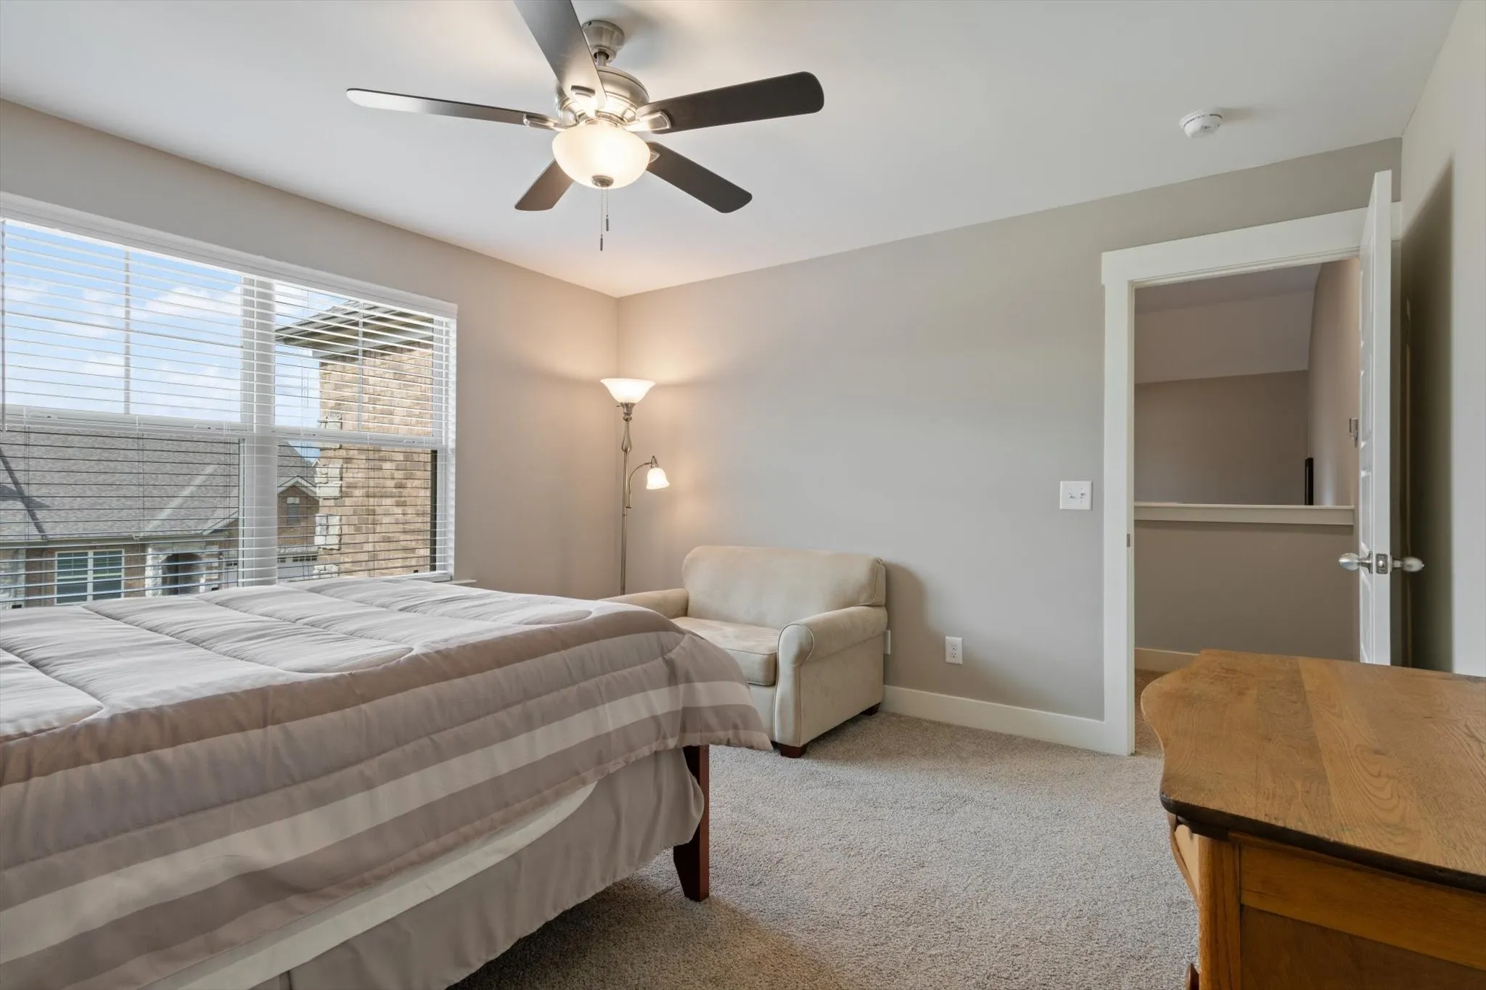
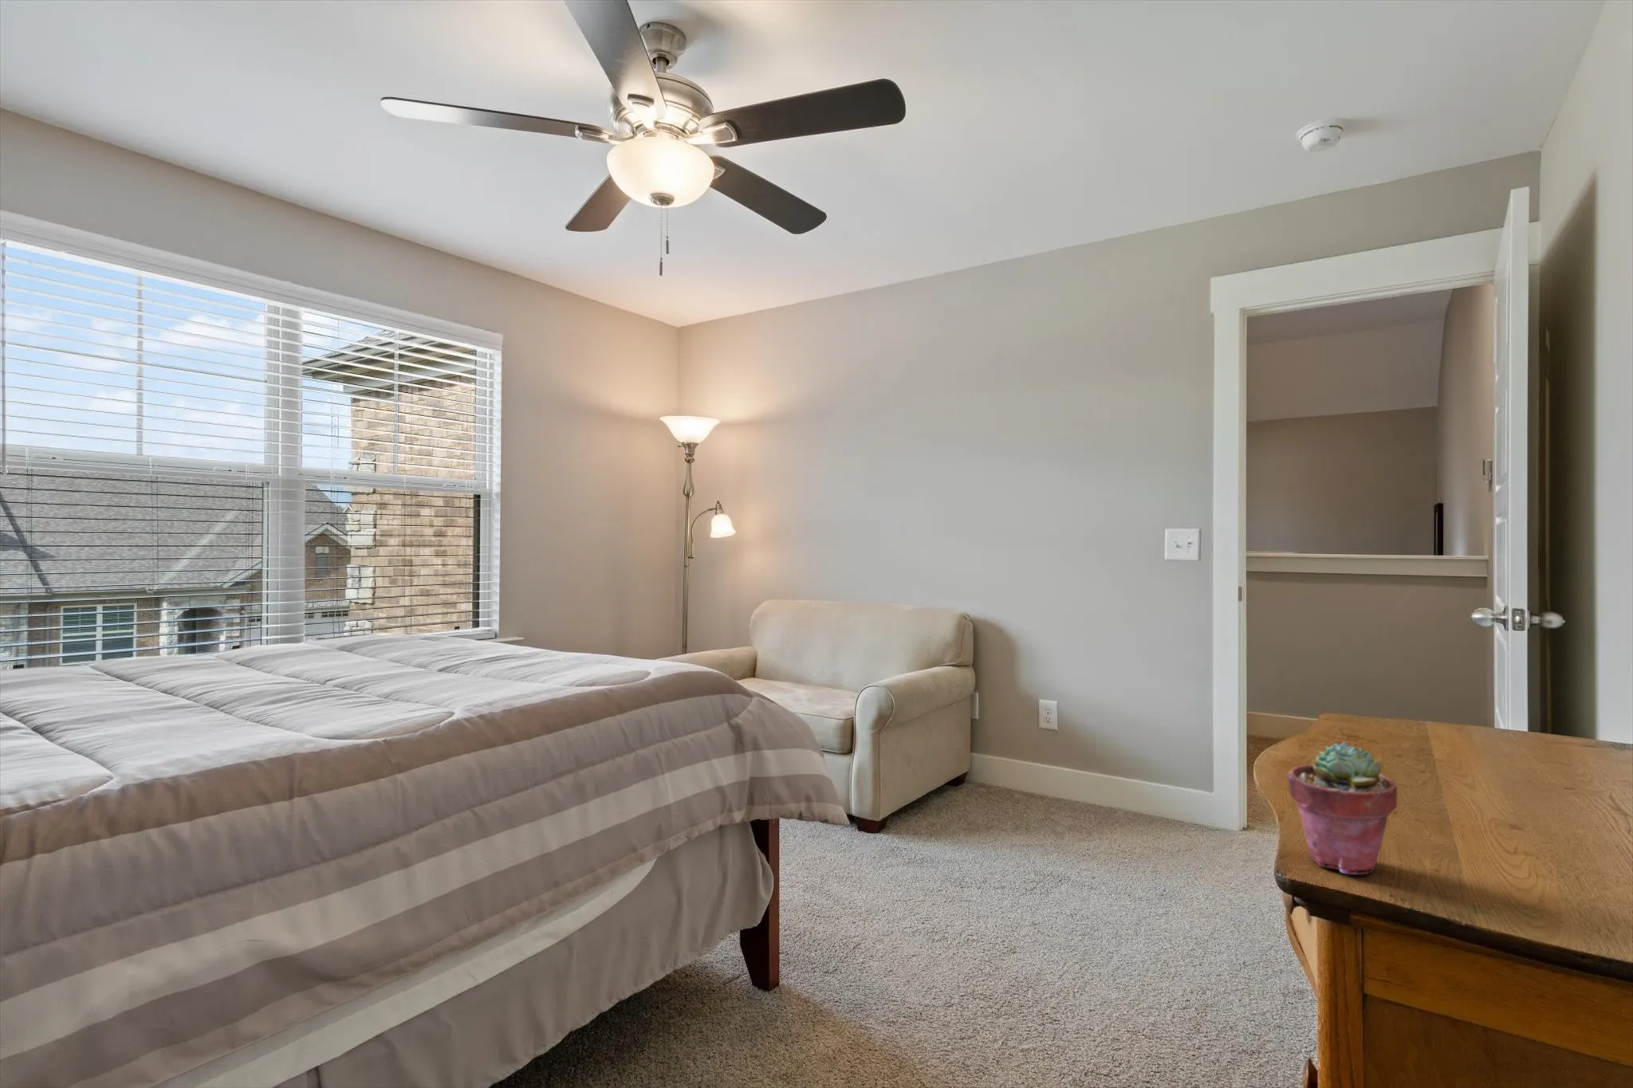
+ potted succulent [1288,741,1397,875]
